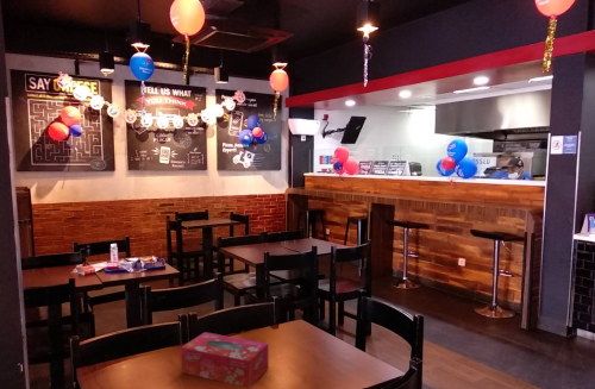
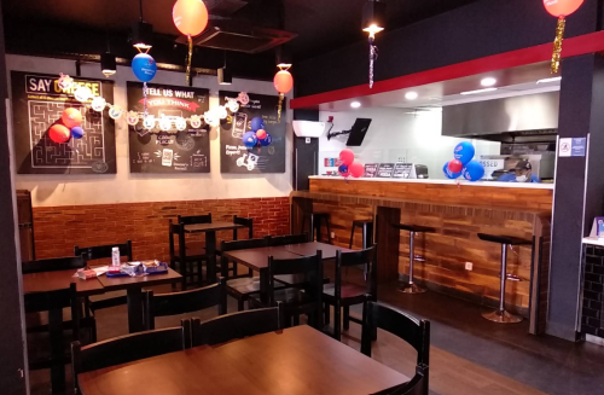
- tissue box [180,331,269,389]
